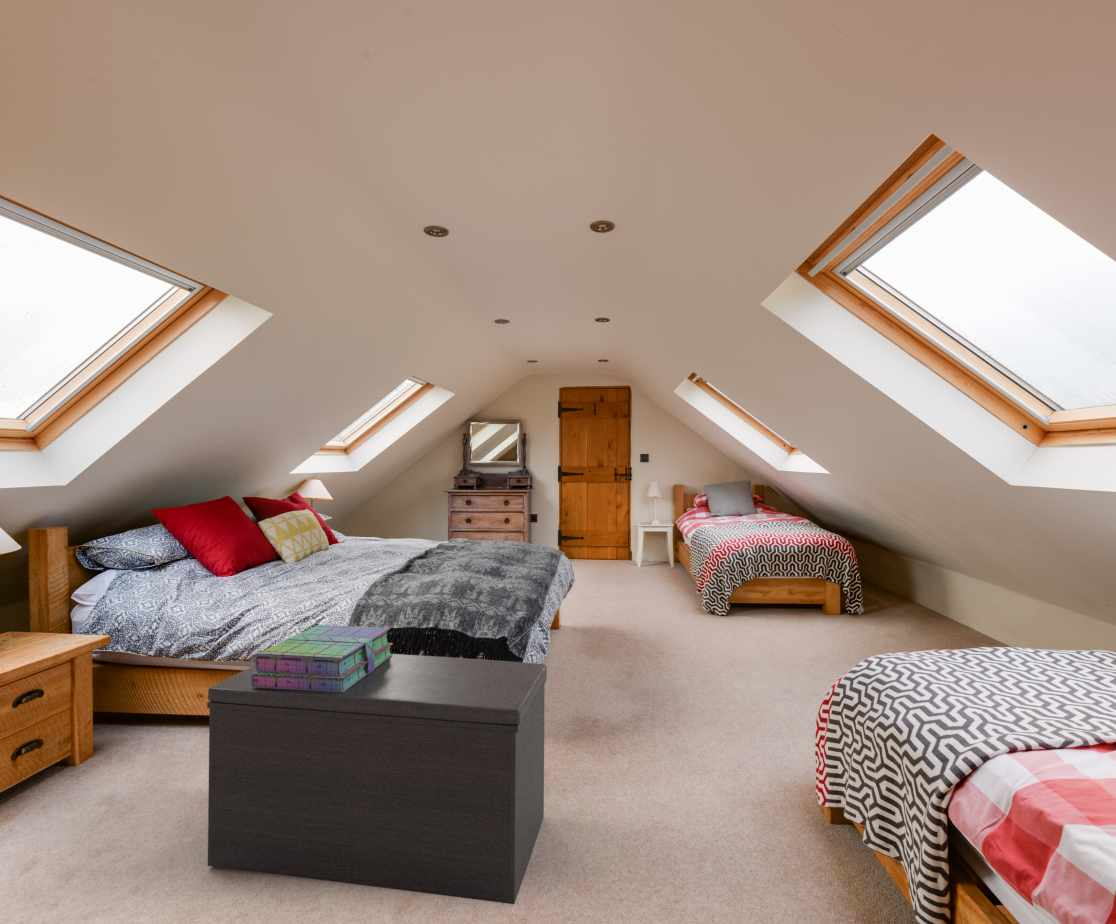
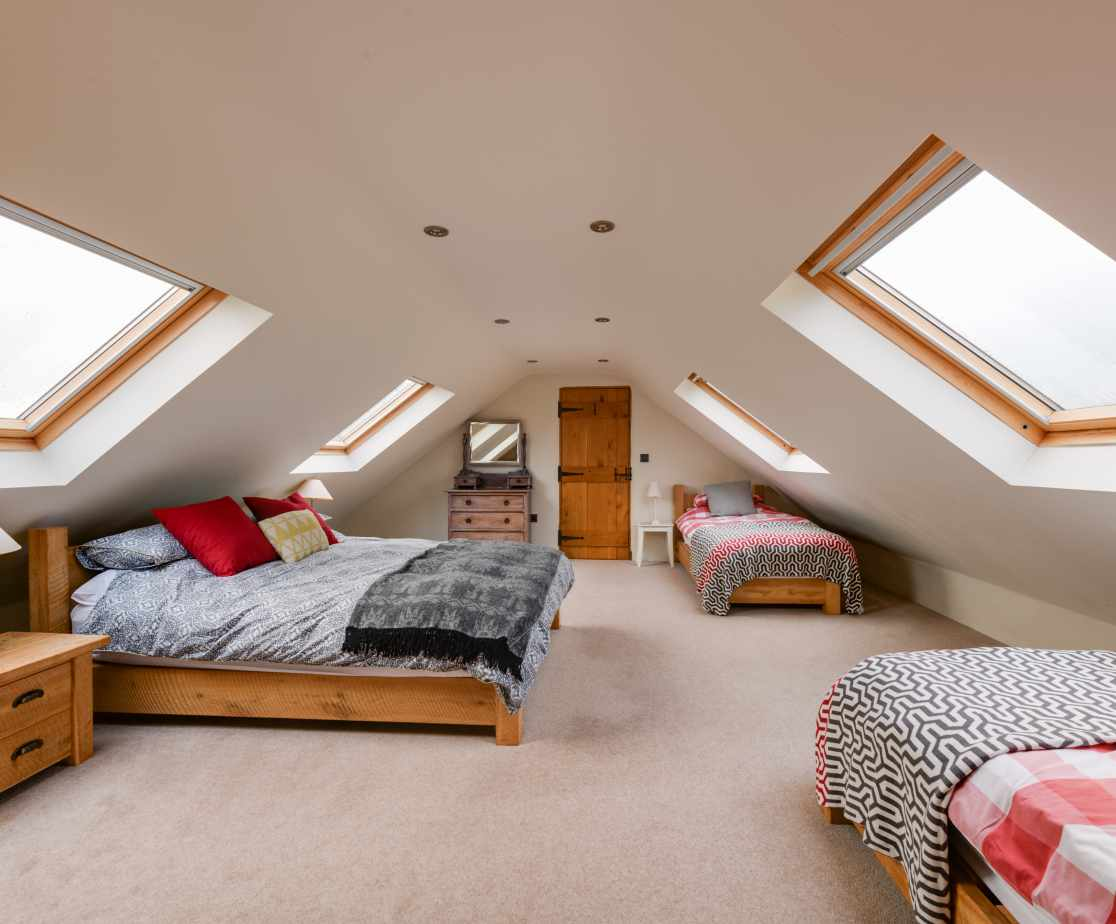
- stack of books [250,624,394,693]
- bench [206,653,548,905]
